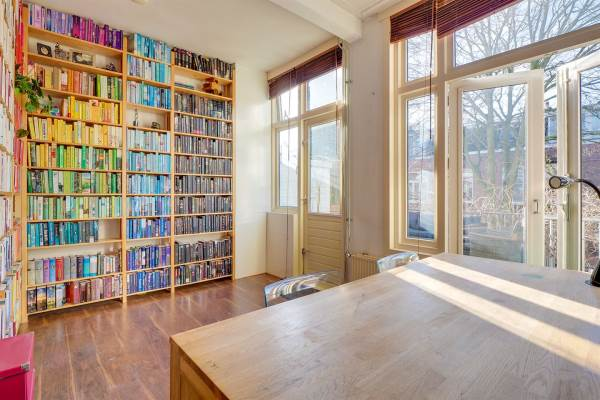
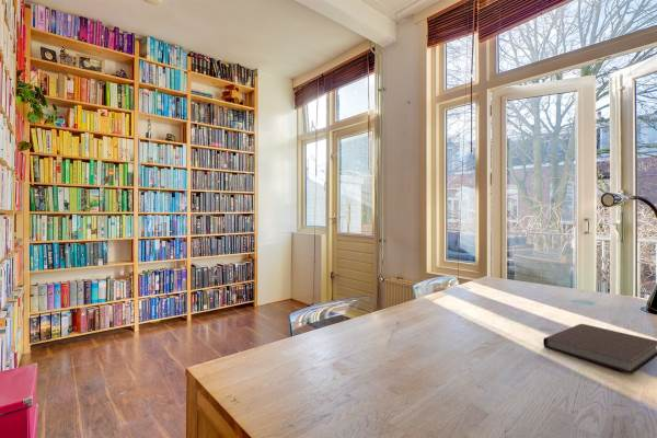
+ notebook [542,323,657,374]
